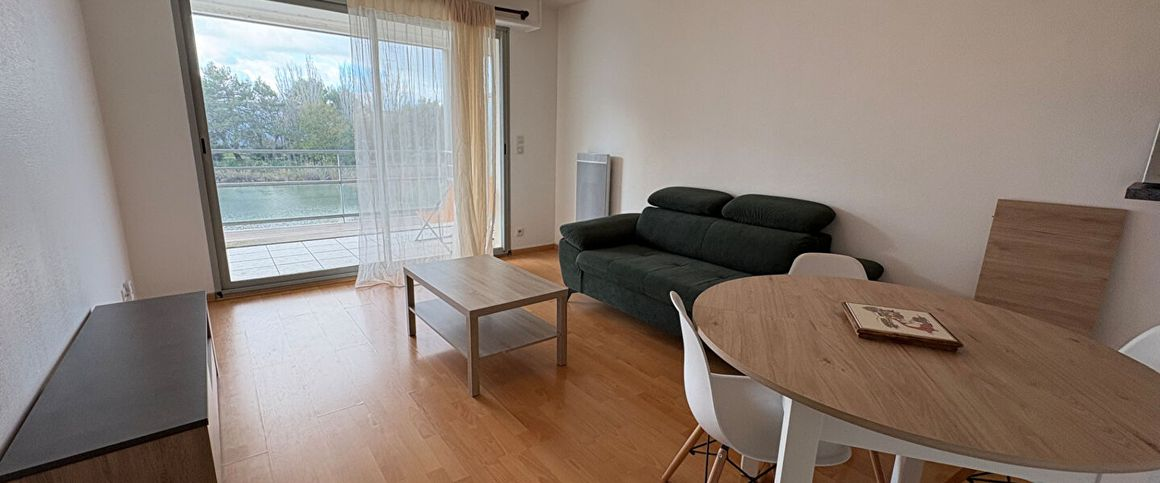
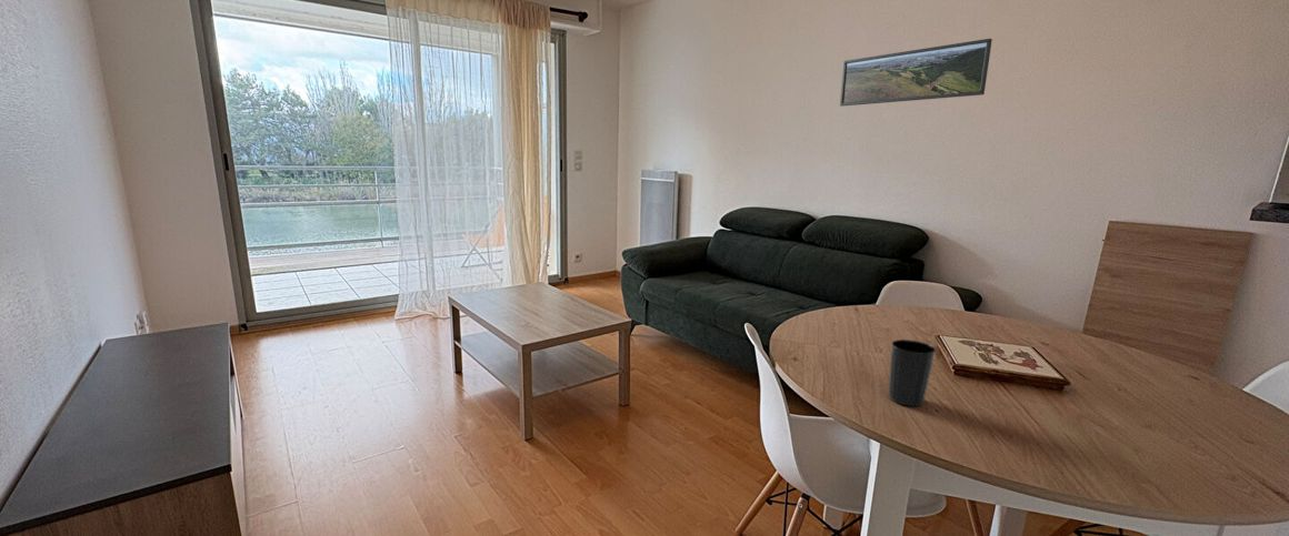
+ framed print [839,38,993,108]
+ cup [888,338,937,407]
